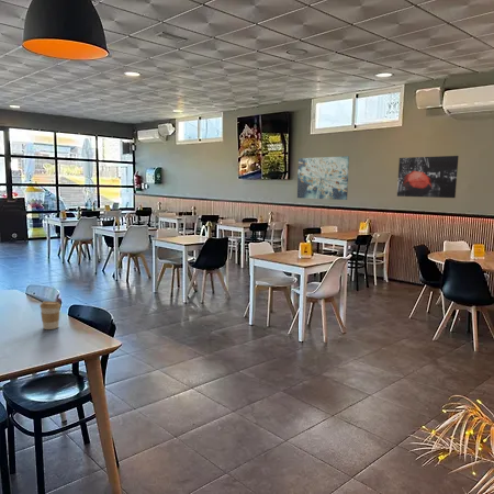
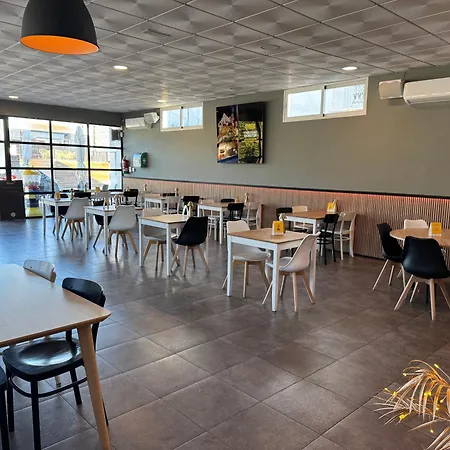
- wall art [296,155,350,201]
- wall art [396,155,459,199]
- coffee cup [38,301,61,330]
